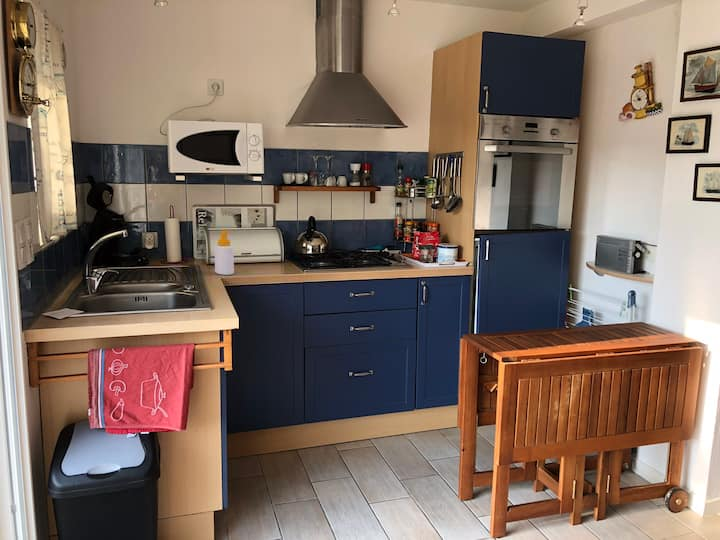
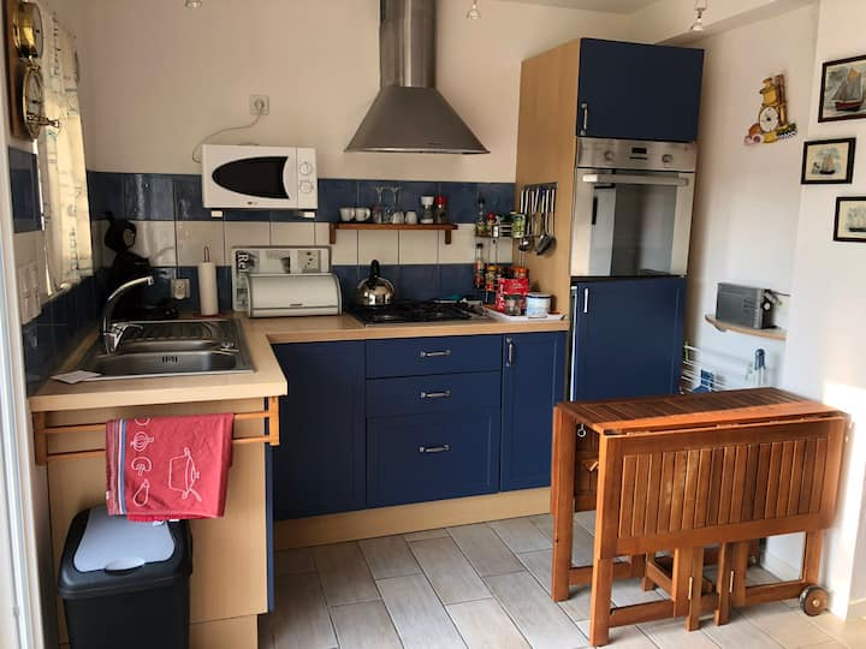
- soap bottle [214,230,235,276]
